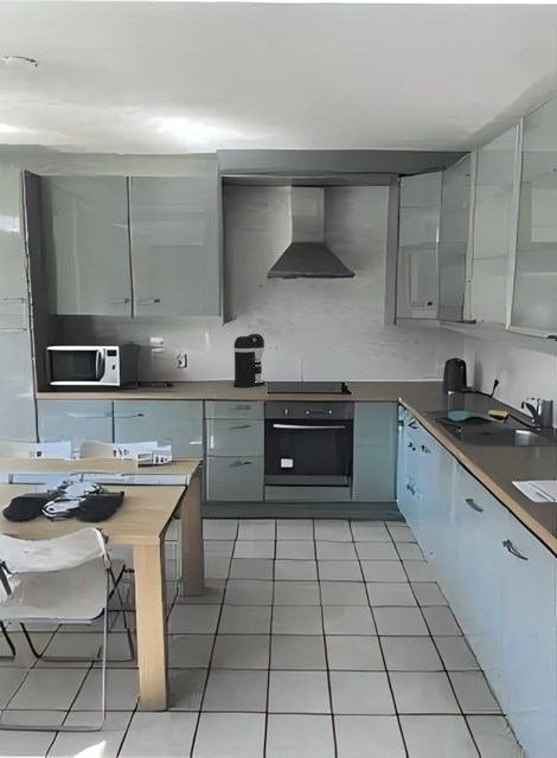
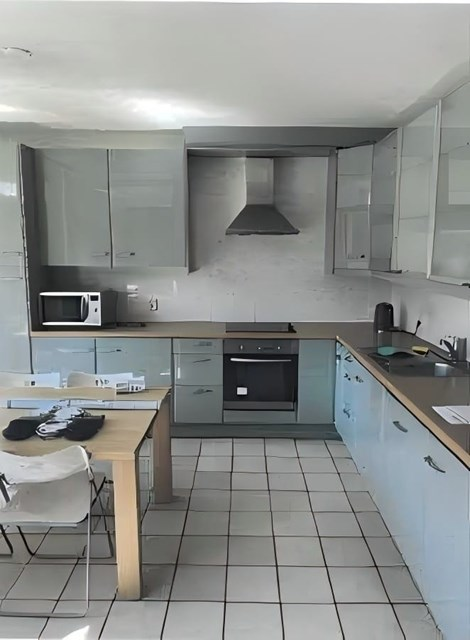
- coffee maker [232,333,267,388]
